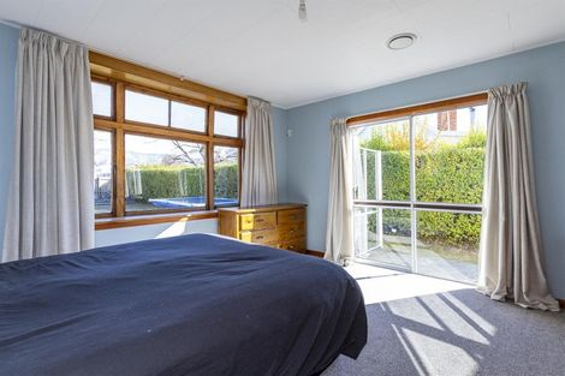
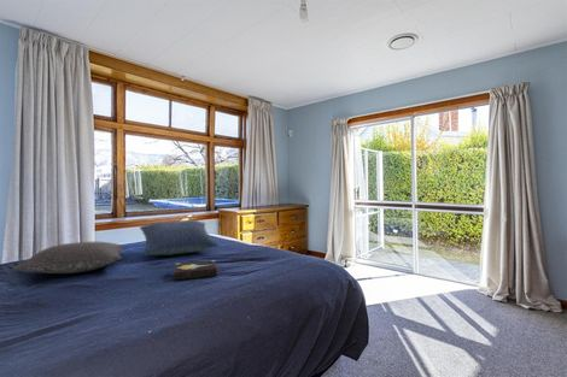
+ pillow [10,241,125,275]
+ pillow [139,219,220,257]
+ hardback book [173,259,223,282]
